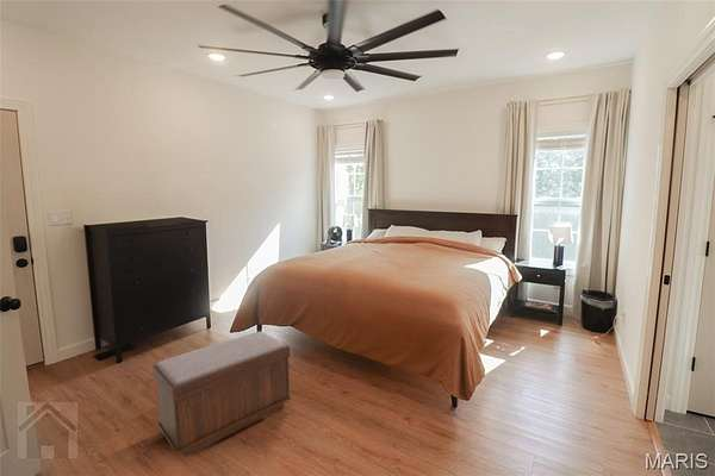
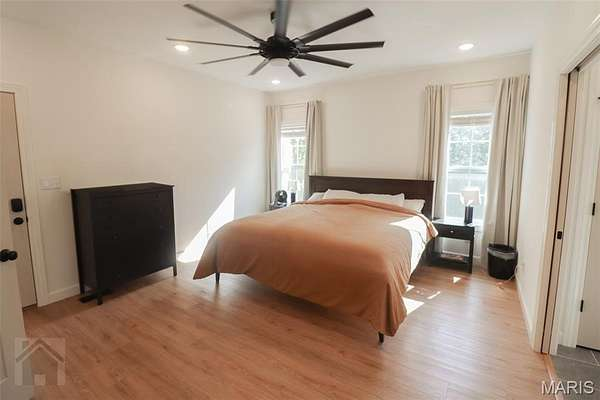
- bench [151,331,292,458]
